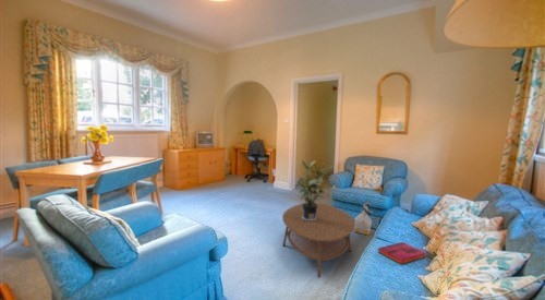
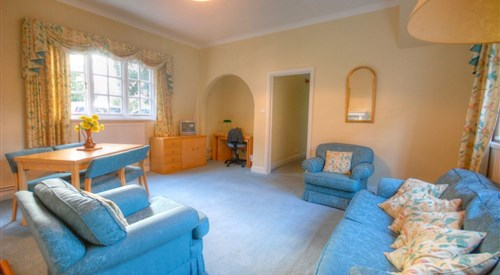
- coffee table [281,202,355,278]
- bag [353,202,374,237]
- potted plant [295,159,329,220]
- hardback book [377,241,427,265]
